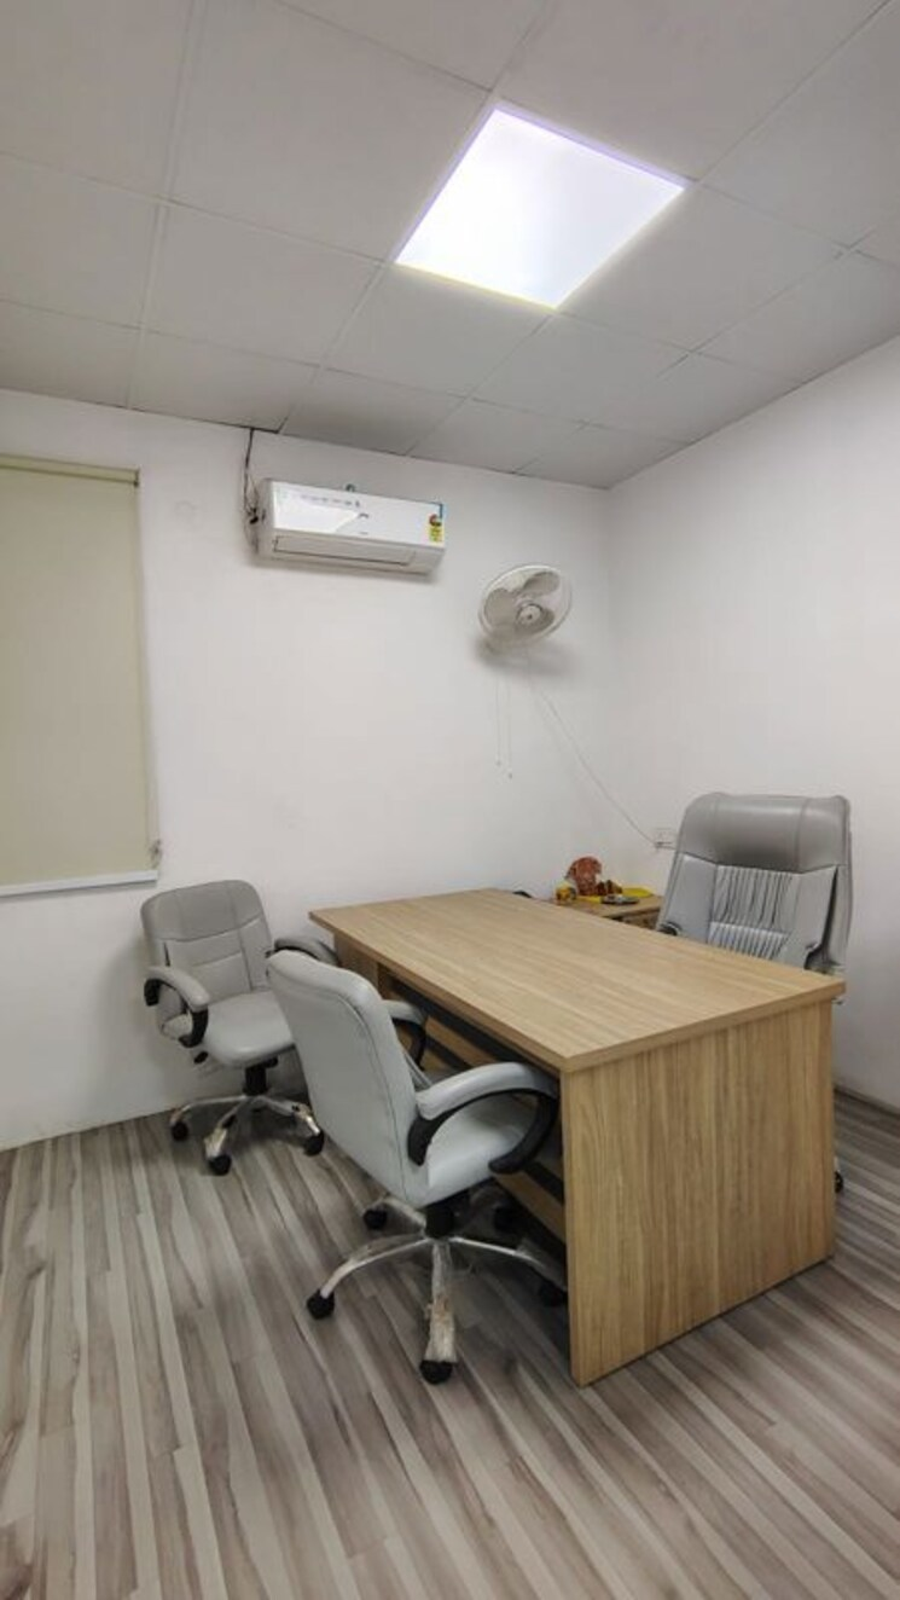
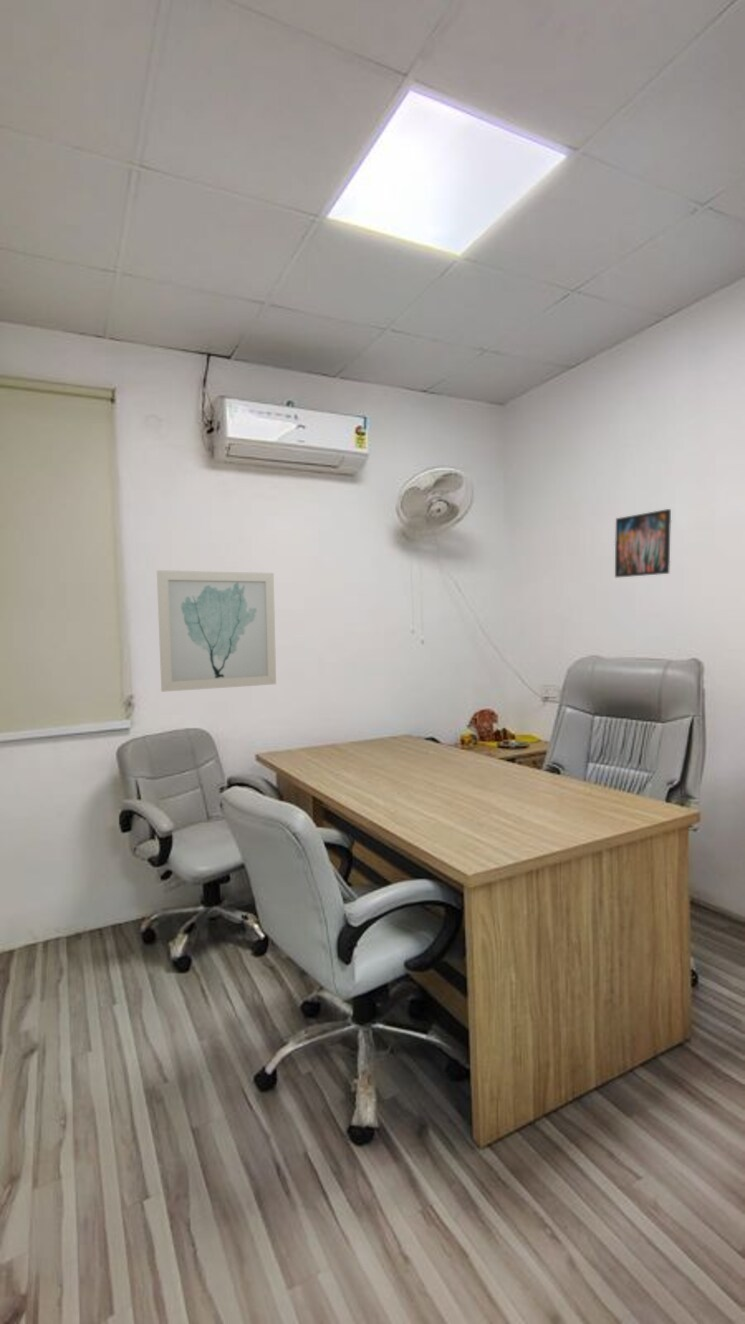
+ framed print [614,508,672,579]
+ wall art [156,569,277,693]
